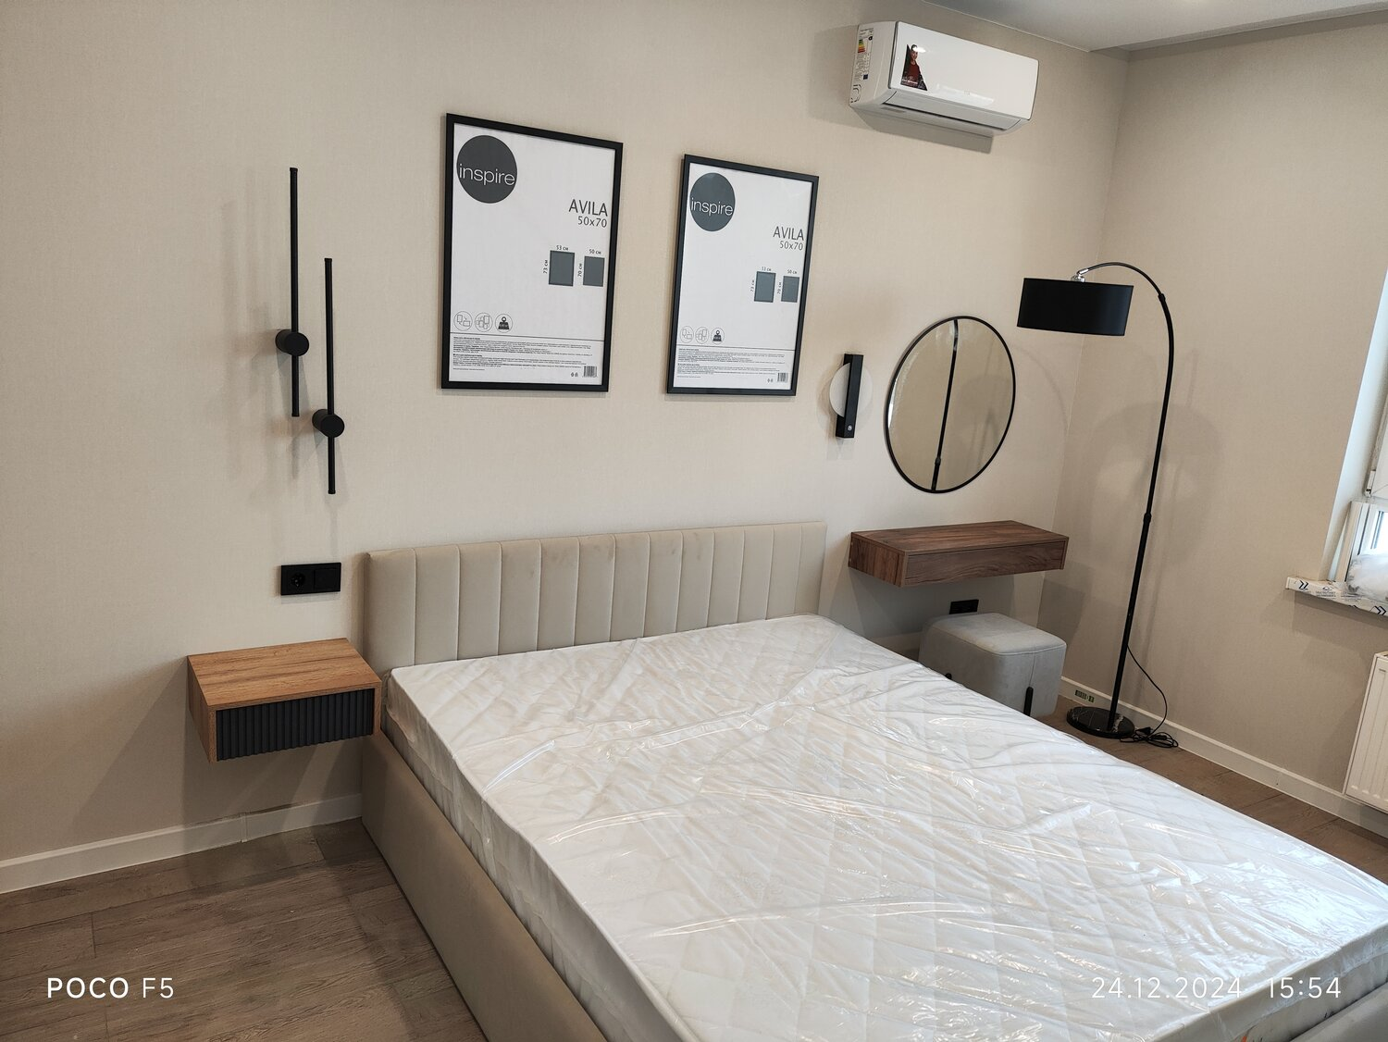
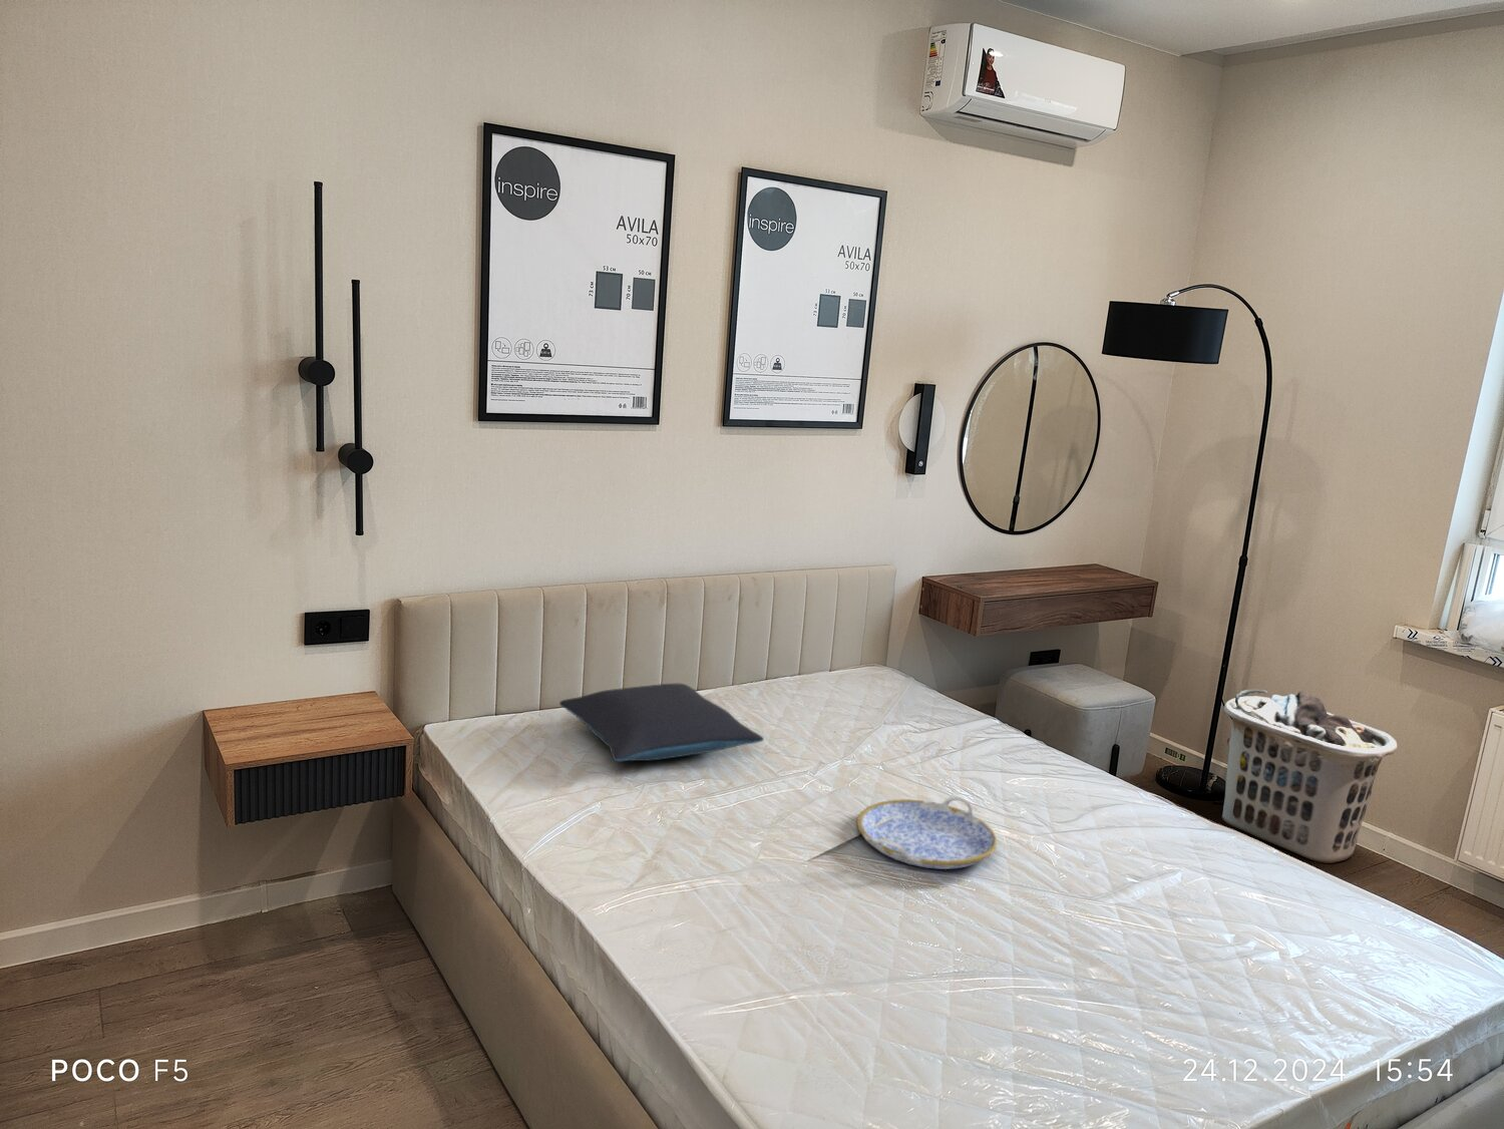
+ pillow [559,683,765,763]
+ serving tray [856,796,998,870]
+ clothes hamper [1222,688,1397,865]
